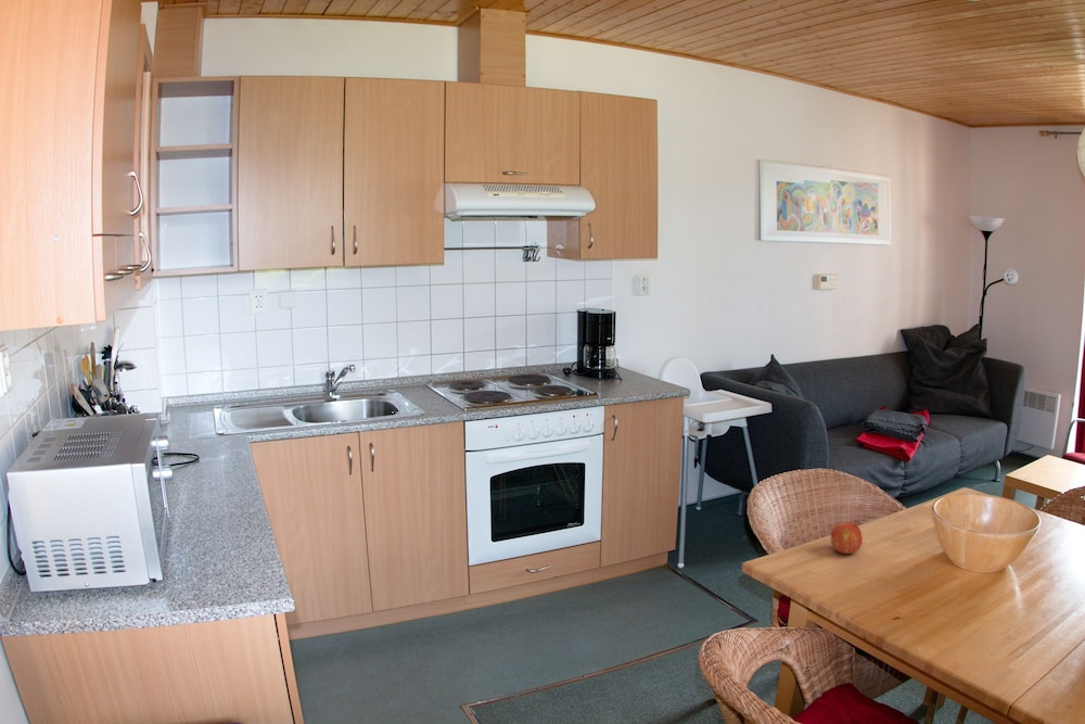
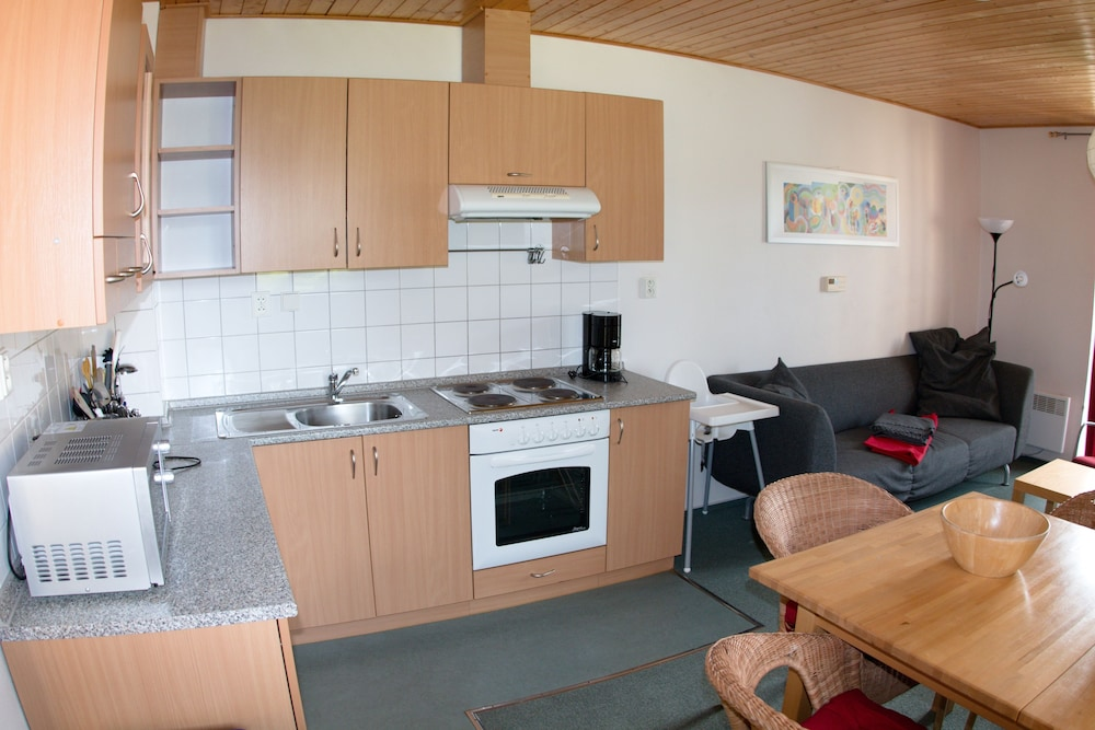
- fruit [830,521,864,555]
